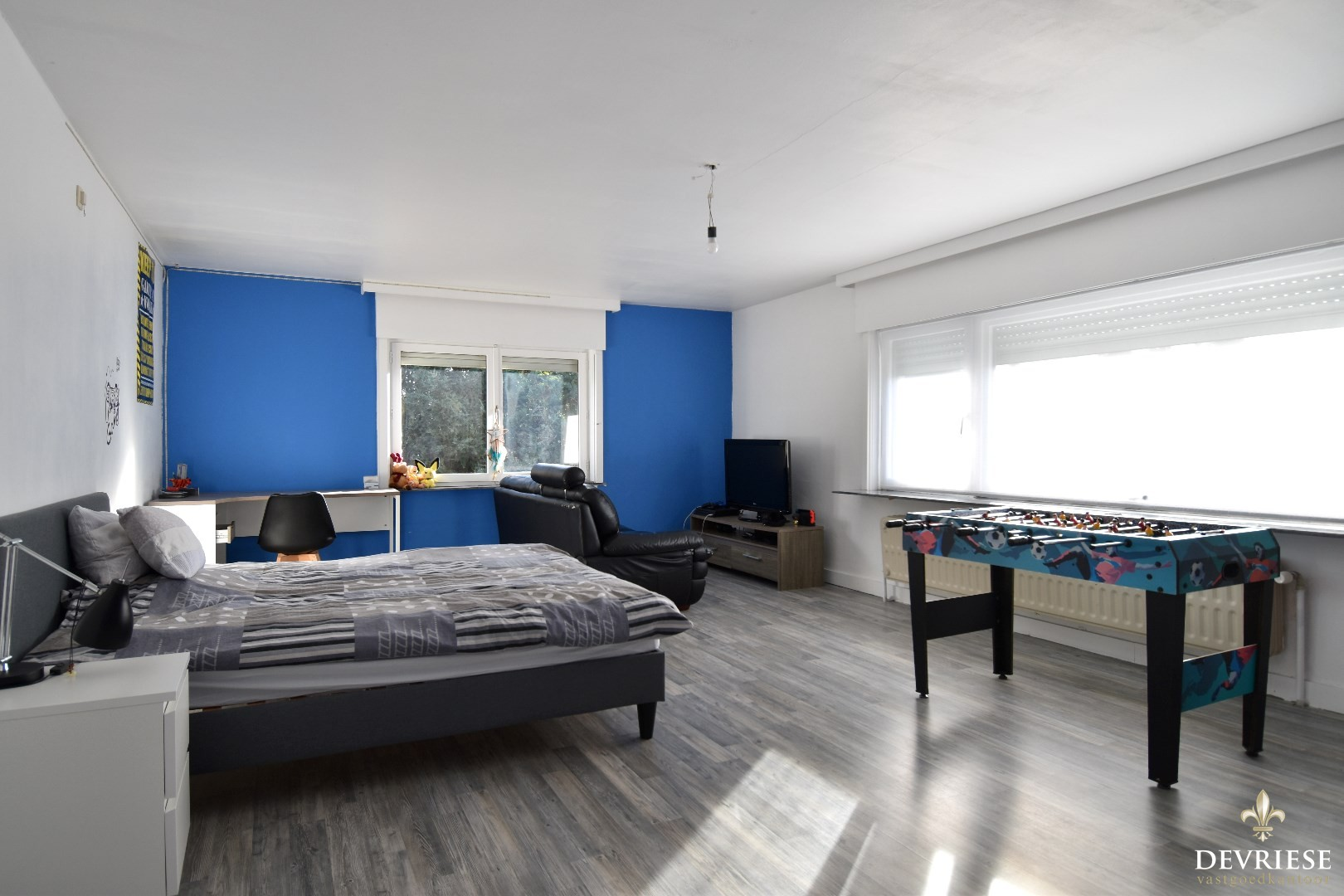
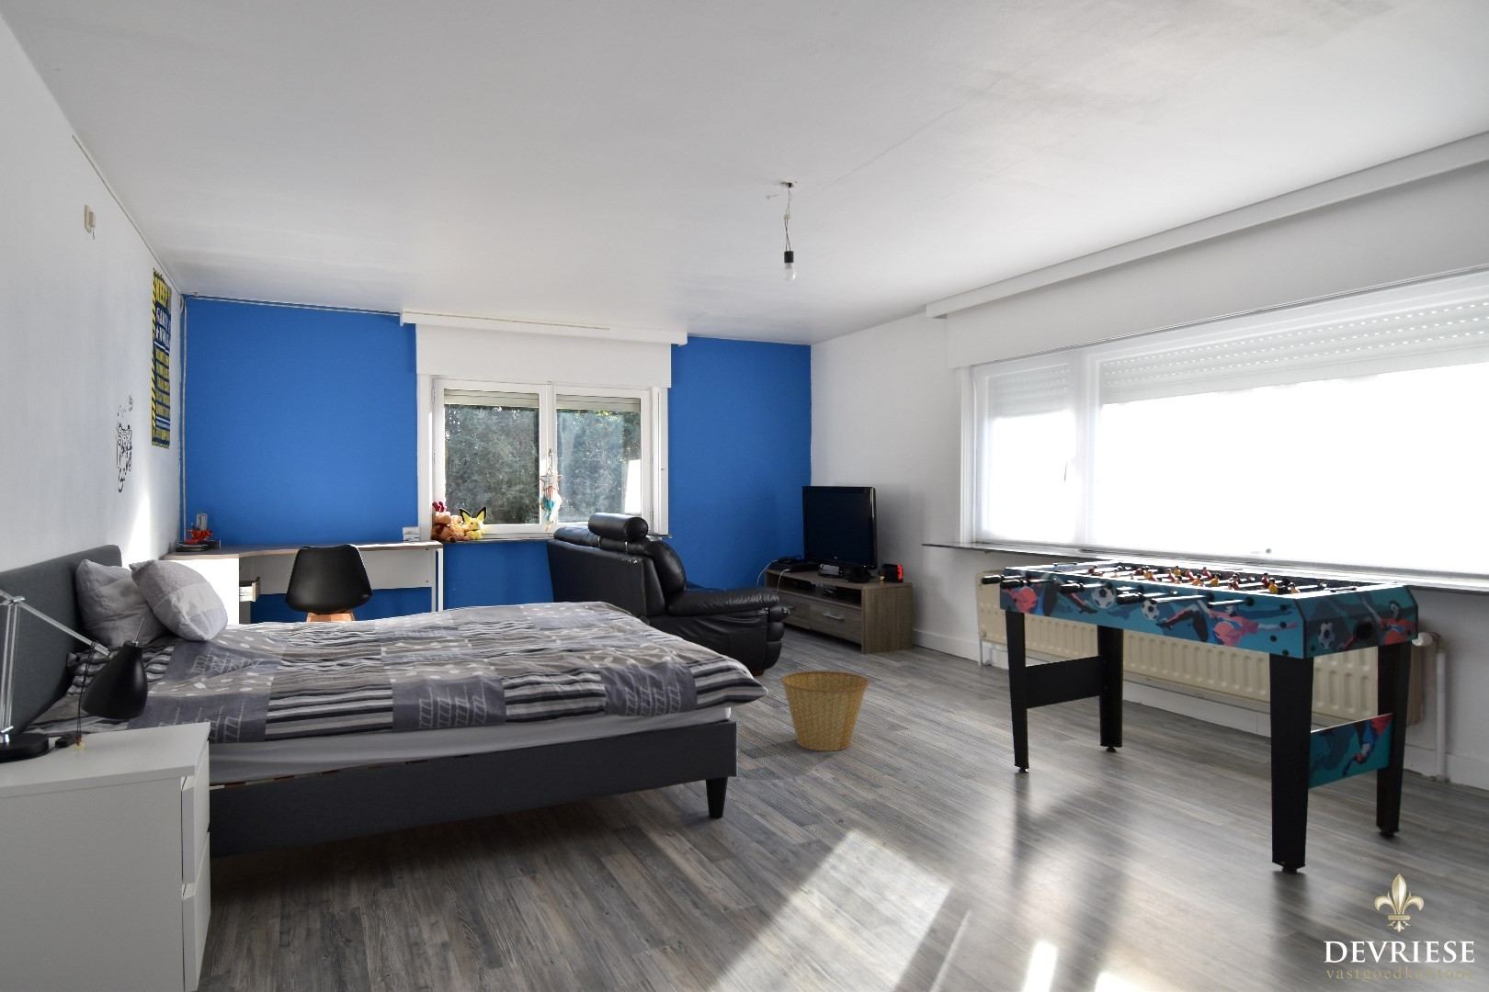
+ basket [780,670,871,752]
